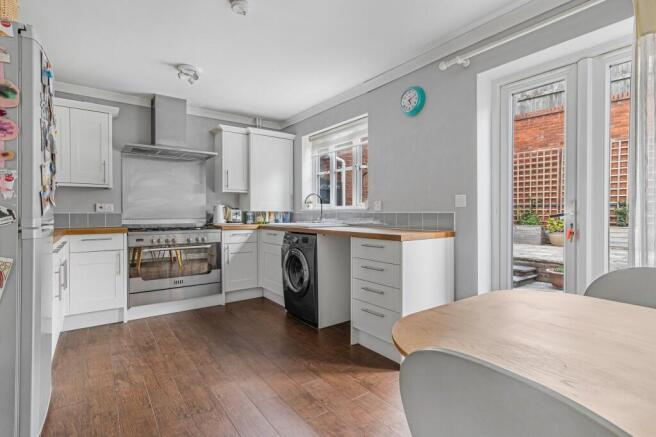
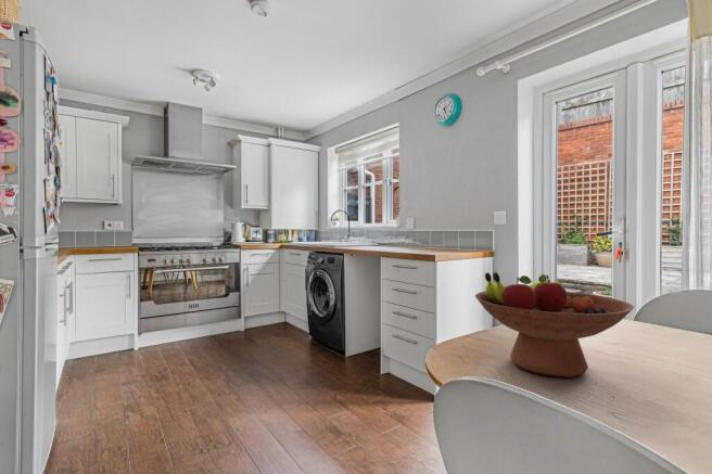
+ fruit bowl [474,271,635,379]
